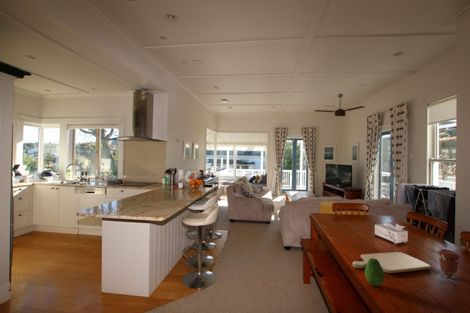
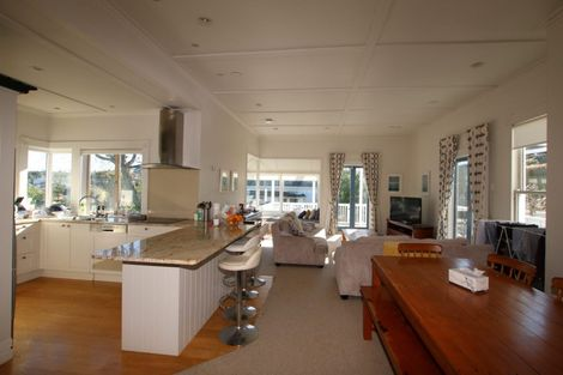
- fruit [364,258,386,287]
- ceiling fan [314,93,366,117]
- chopping board [352,251,432,274]
- coffee cup [437,248,461,279]
